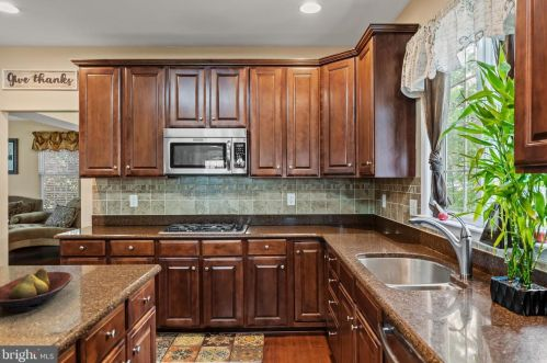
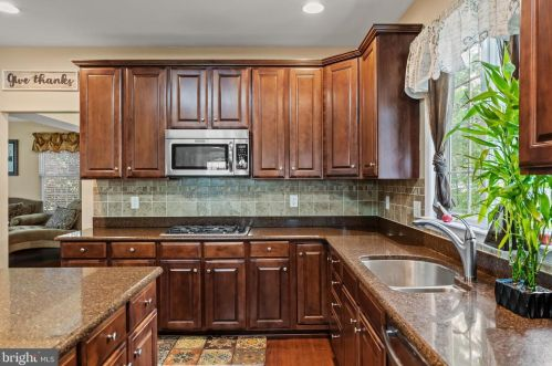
- fruit bowl [0,268,73,314]
